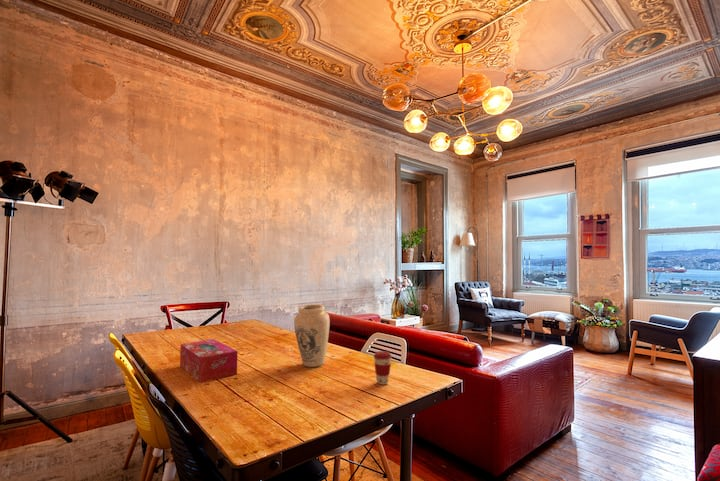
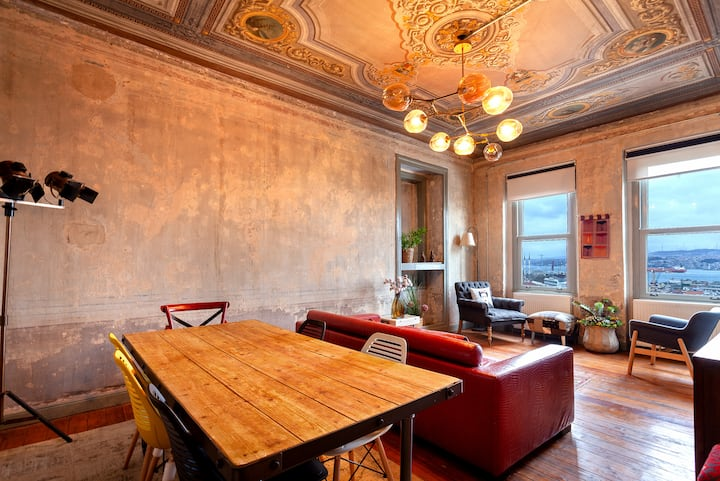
- coffee cup [373,350,393,386]
- vase [293,303,331,368]
- tissue box [179,338,239,383]
